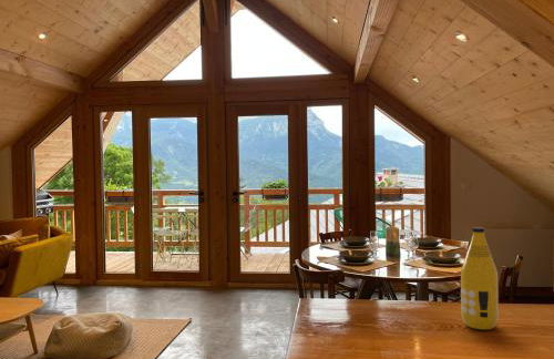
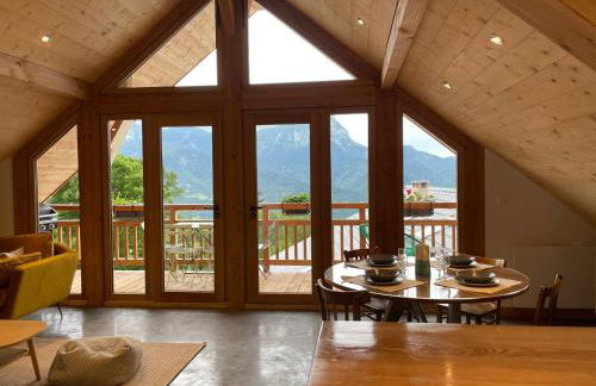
- bottle [460,226,500,330]
